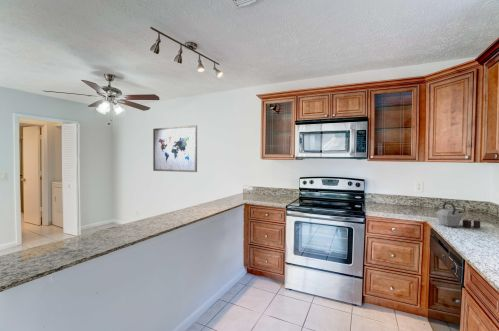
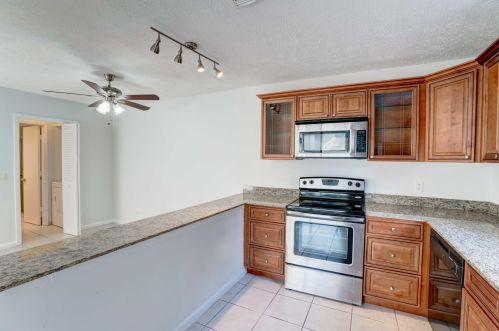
- kettle [435,201,481,229]
- wall art [152,124,198,173]
